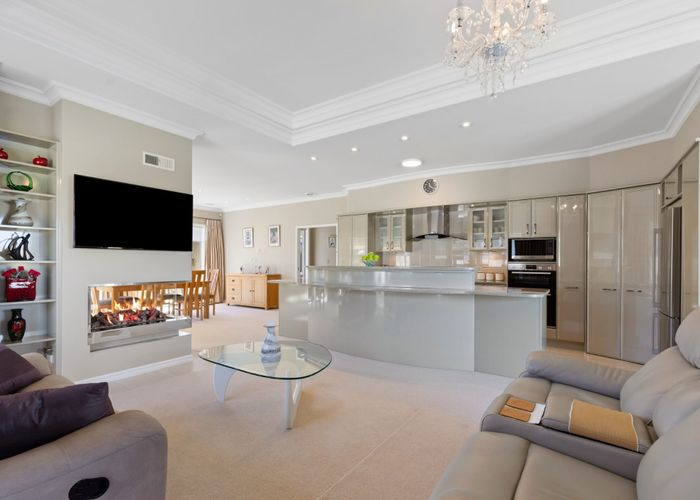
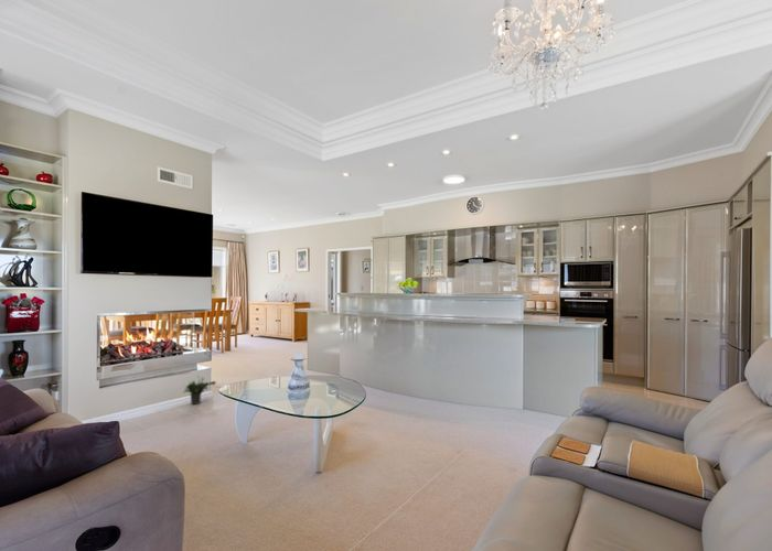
+ potted plant [182,376,217,406]
